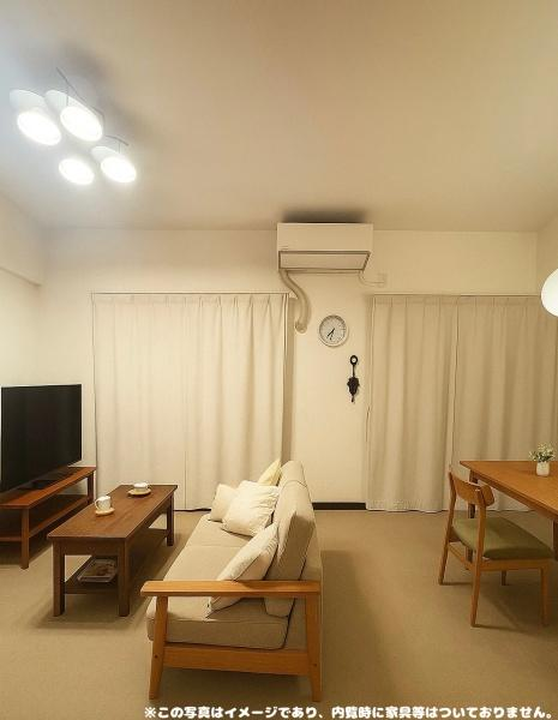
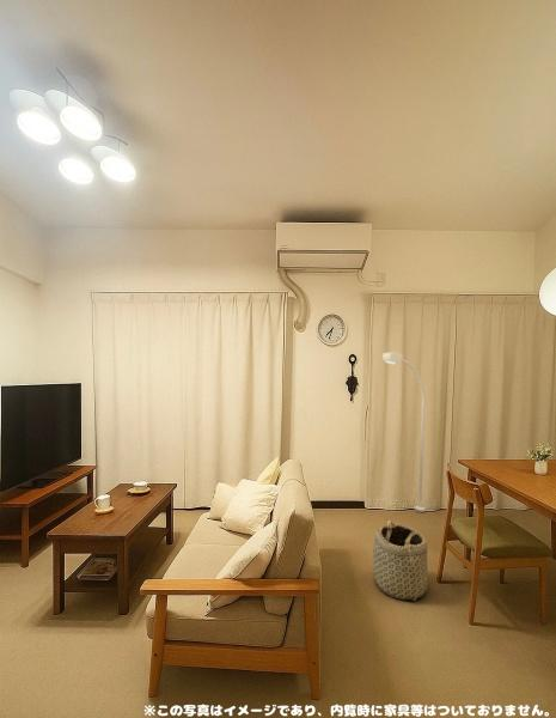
+ basket [372,519,429,602]
+ floor lamp [381,352,427,513]
